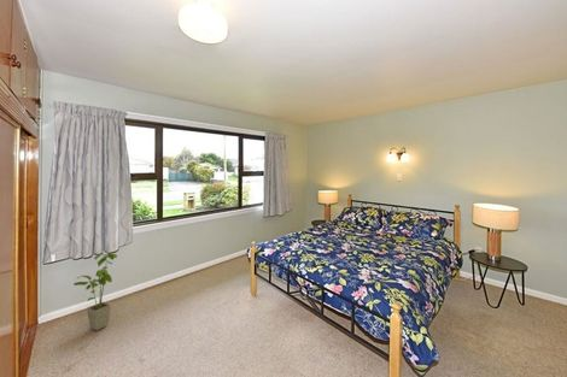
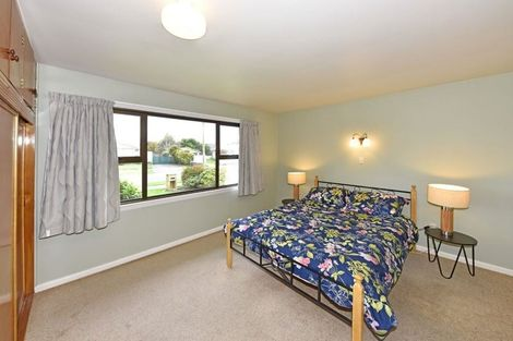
- house plant [72,252,118,331]
